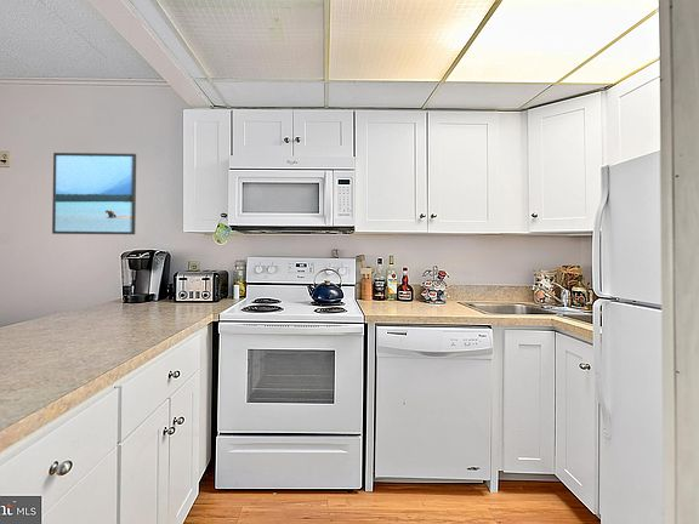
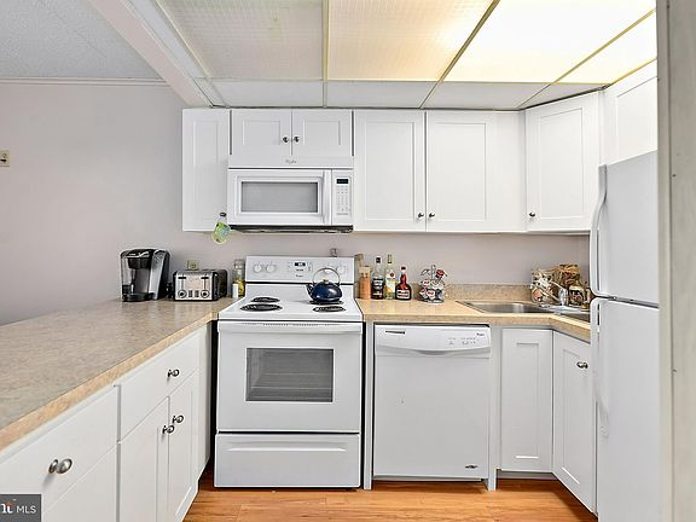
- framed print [51,152,137,235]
